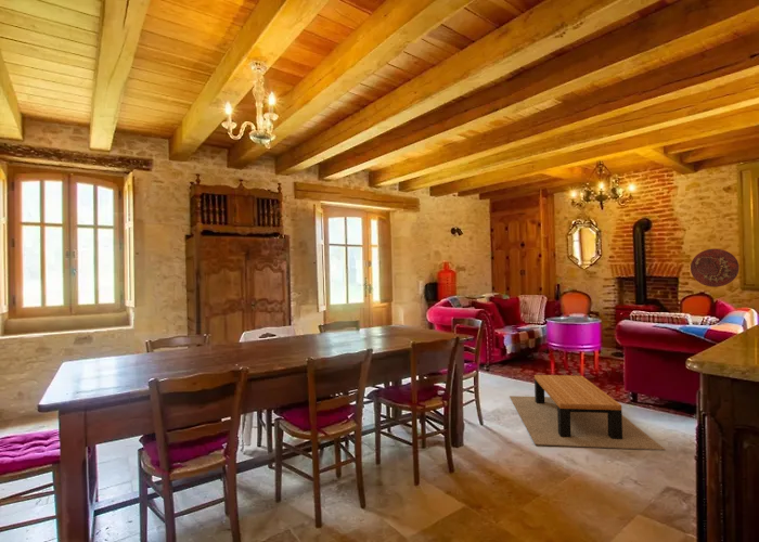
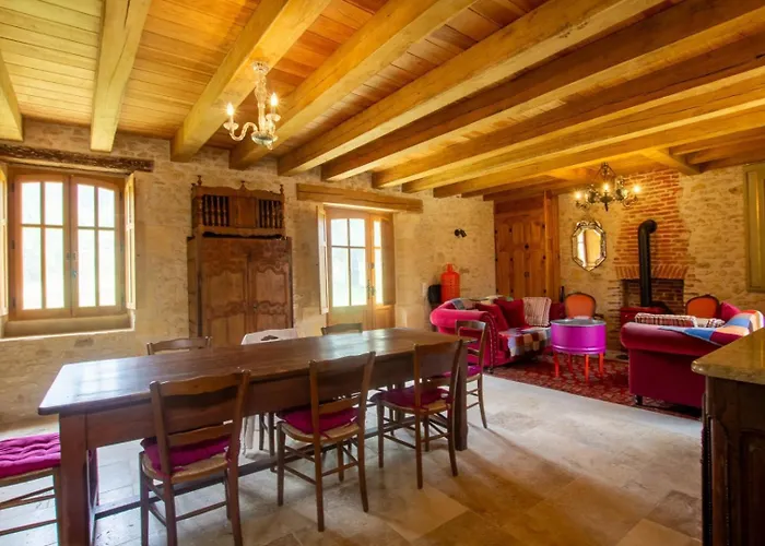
- decorative platter [690,248,741,288]
- coffee table [509,374,666,451]
